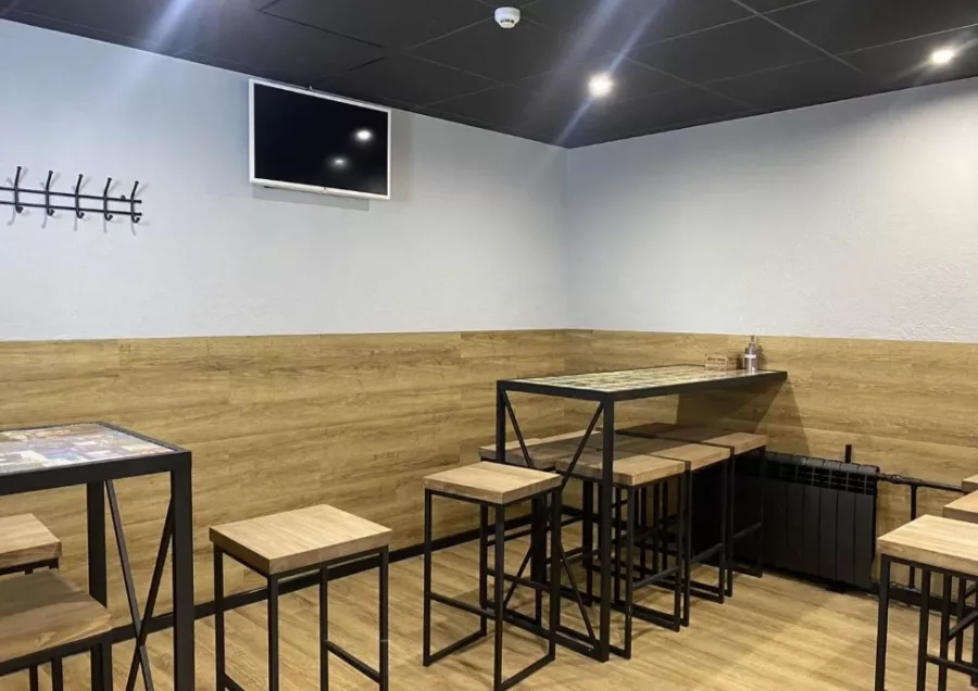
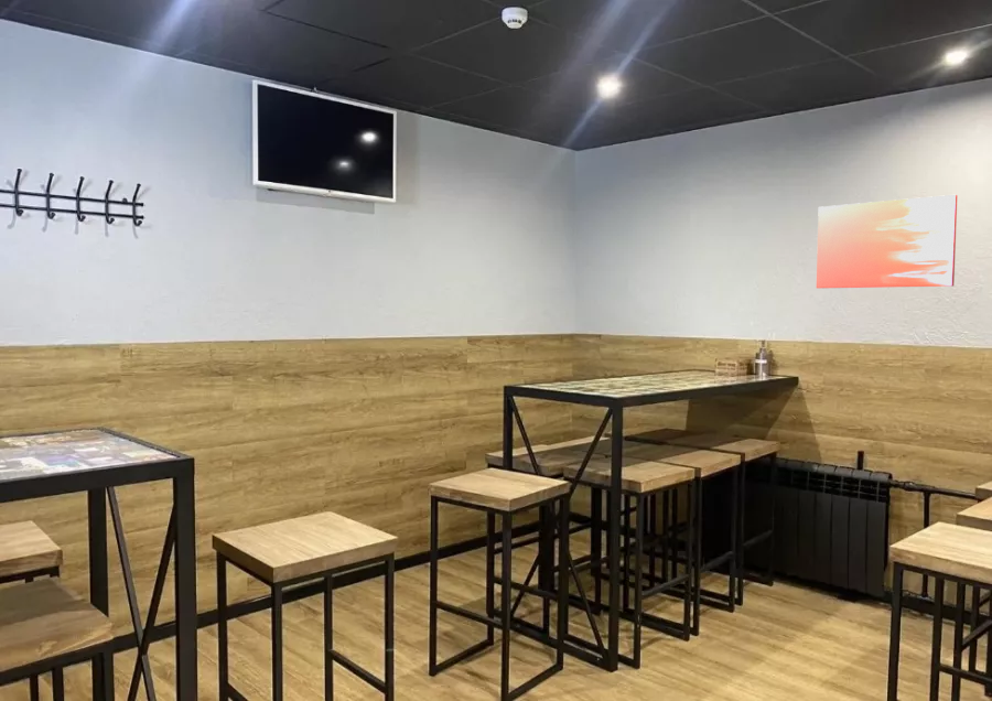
+ wall art [816,194,958,289]
